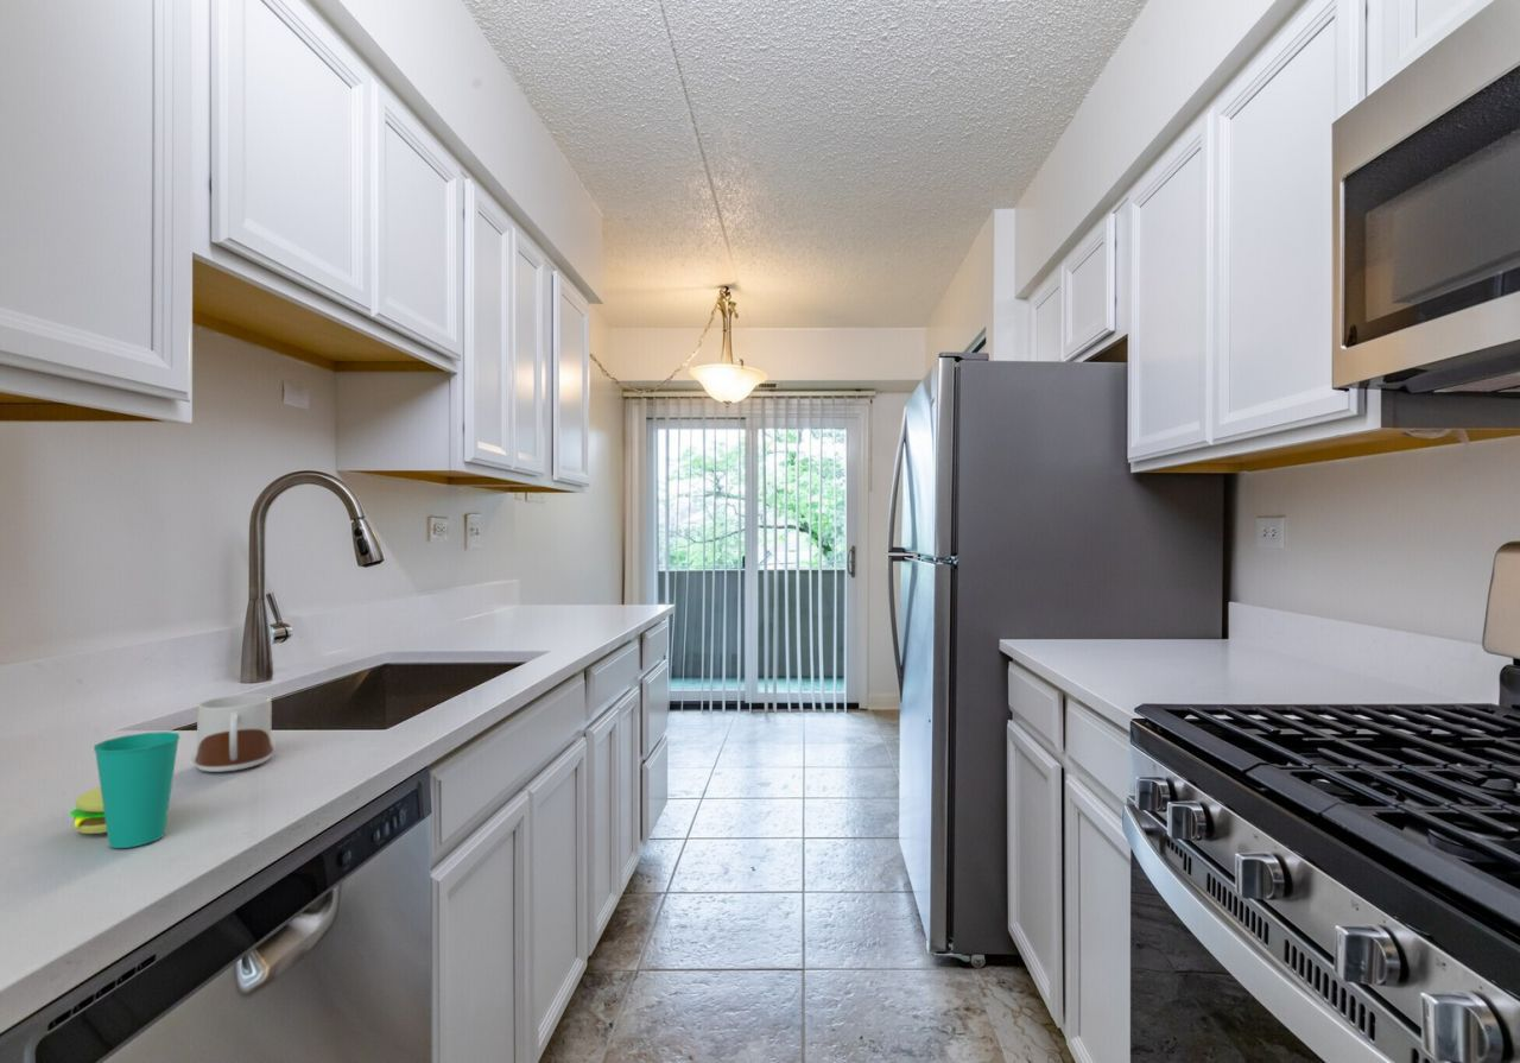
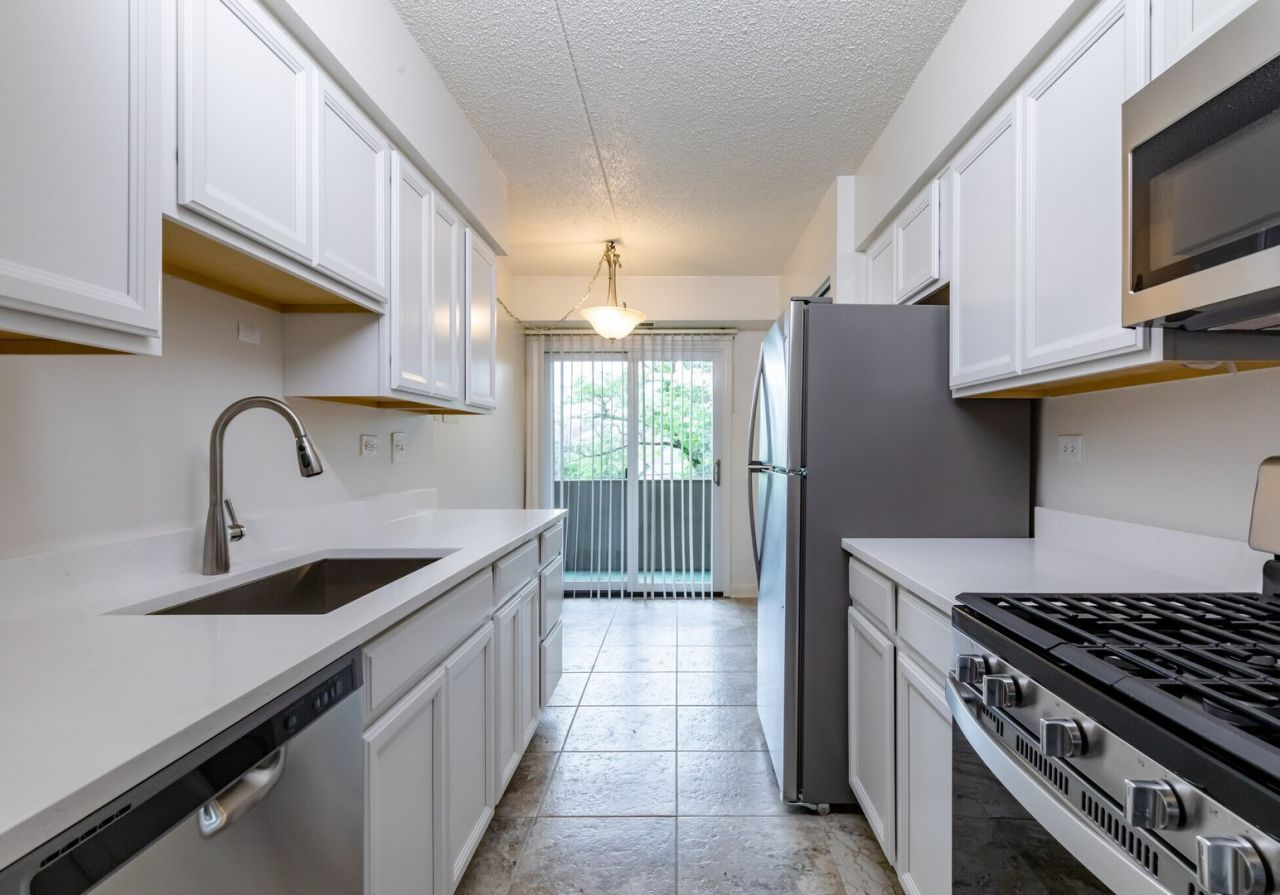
- cup [68,730,180,849]
- mug [190,694,278,773]
